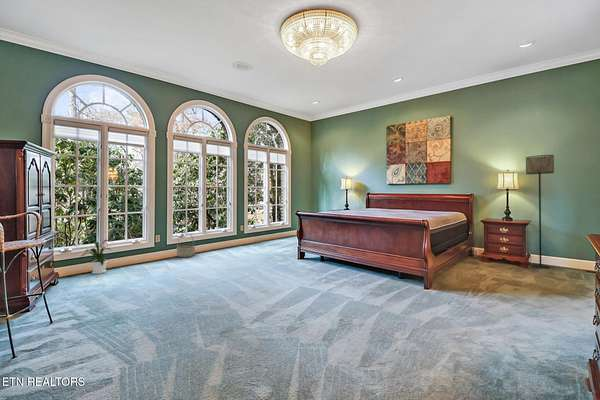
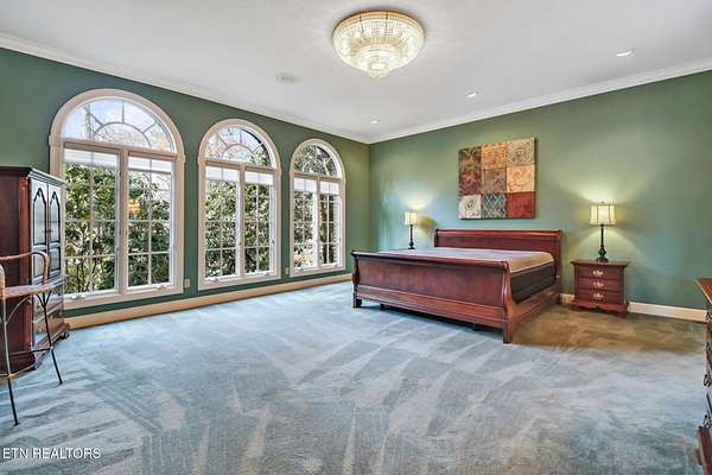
- floor lamp [525,154,555,269]
- house plant [81,237,116,275]
- basket [175,232,196,258]
